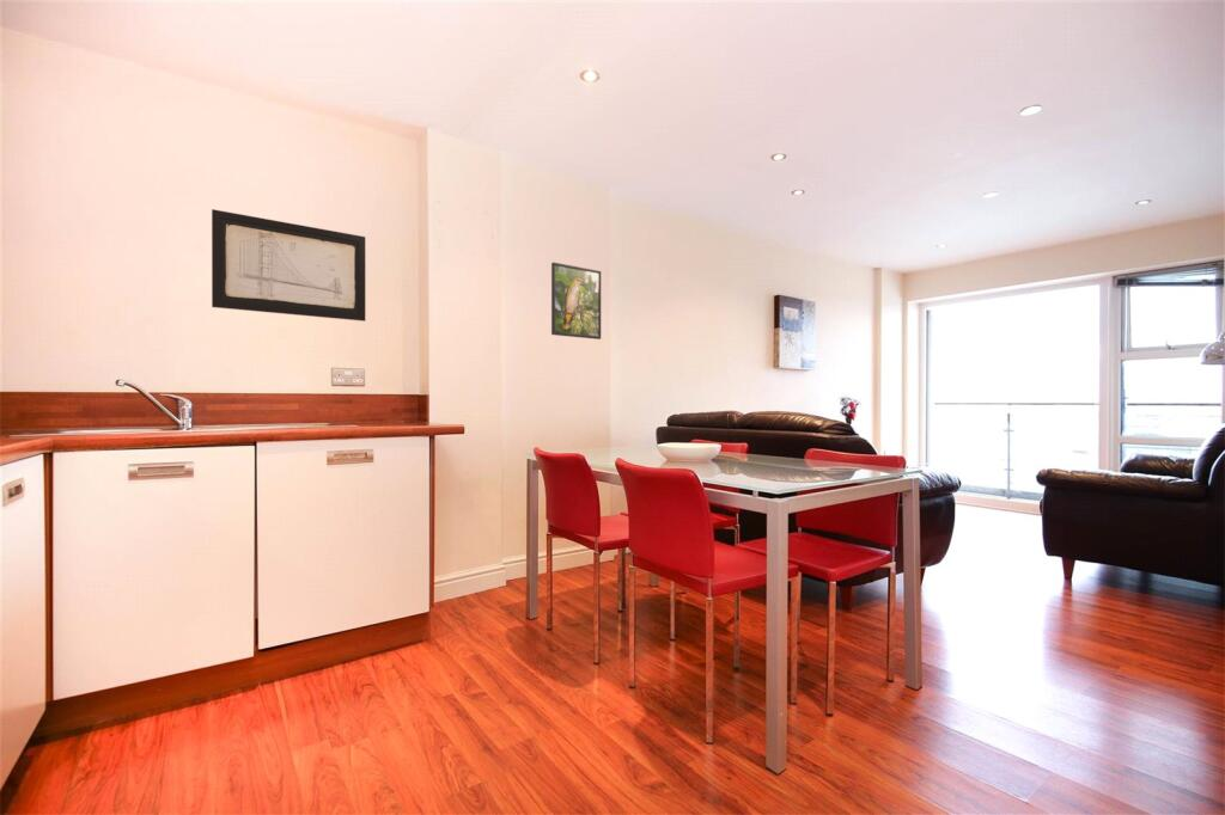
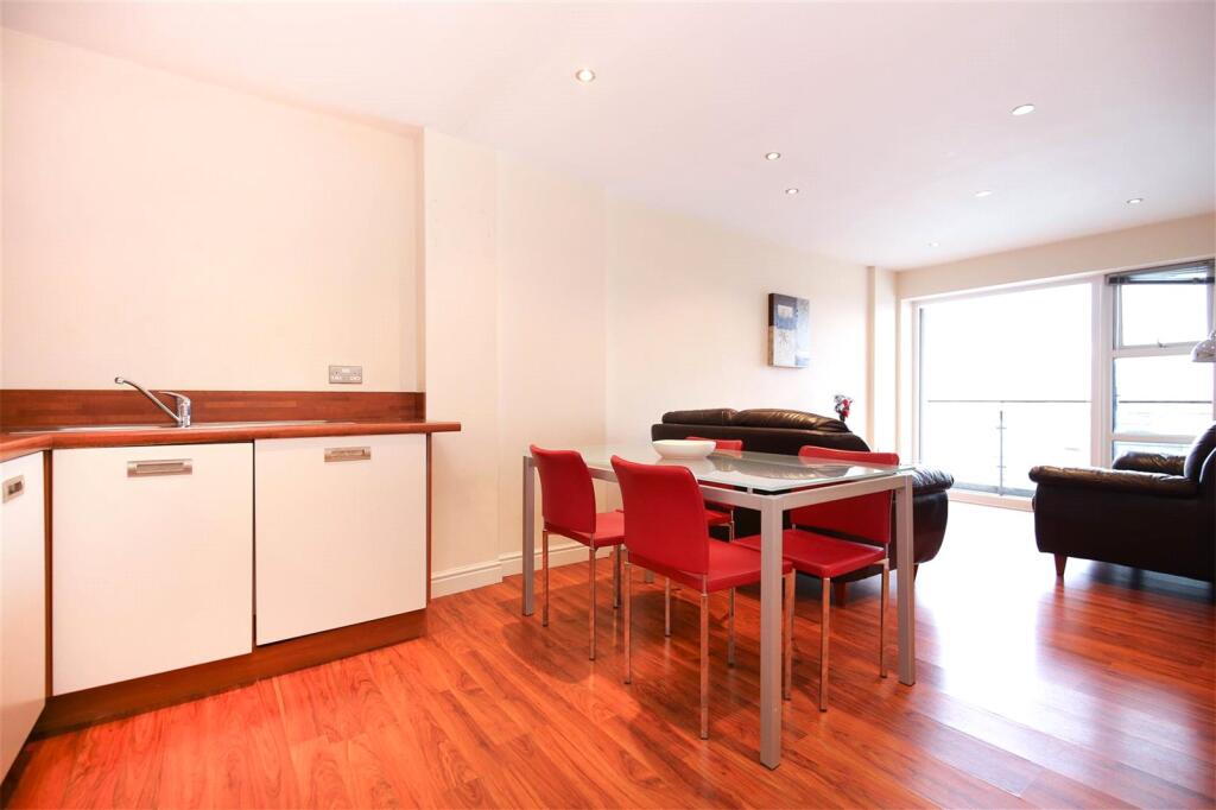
- wall art [211,208,366,323]
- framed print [550,262,602,341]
